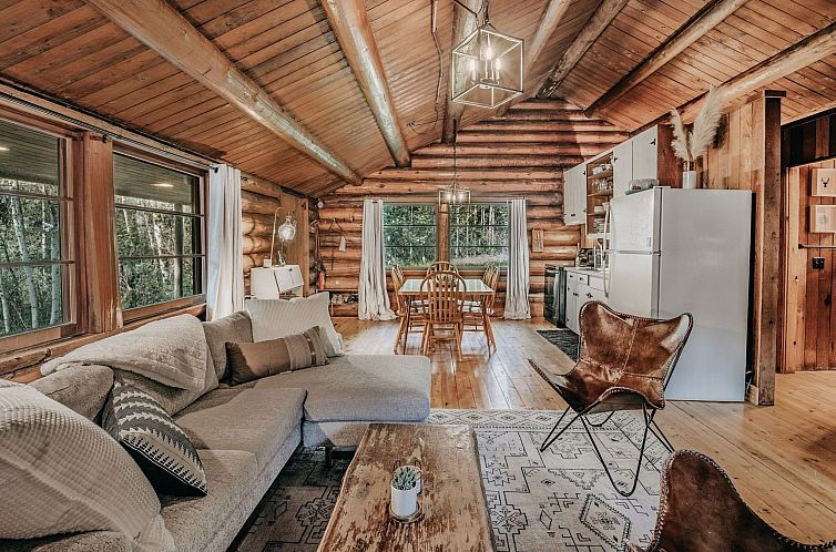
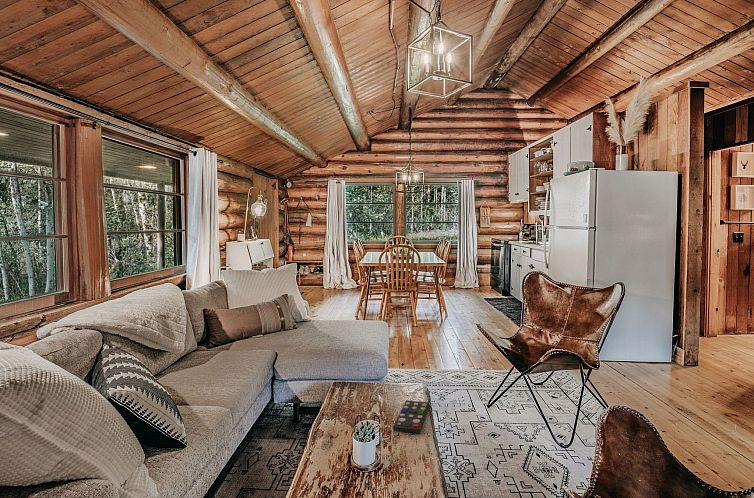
+ remote control [392,399,430,434]
